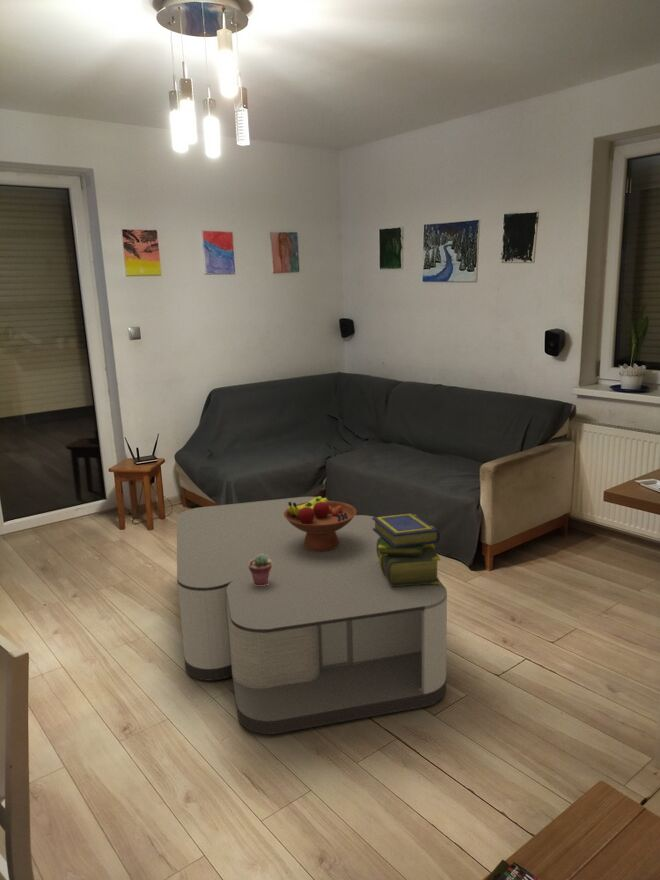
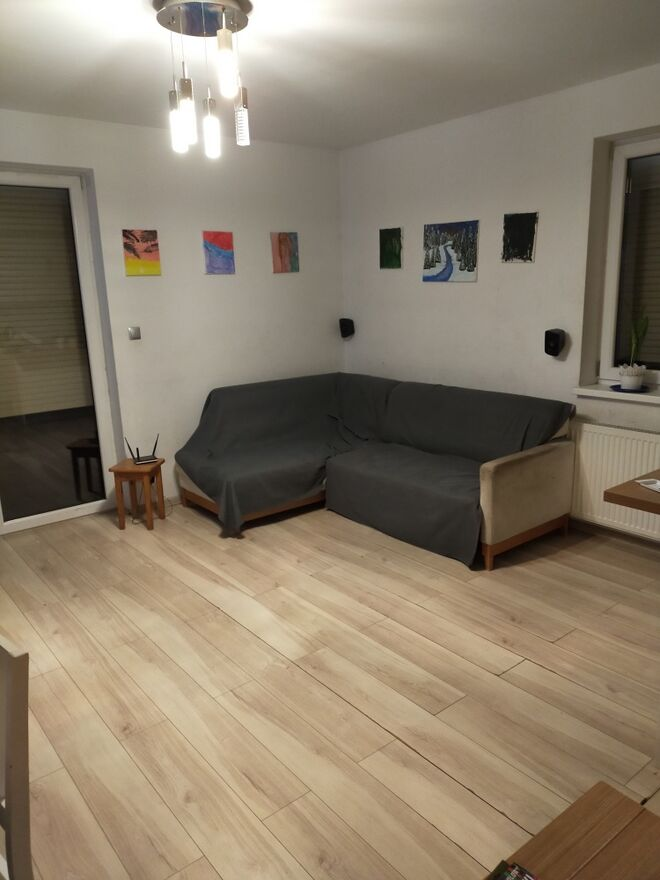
- fruit bowl [284,495,358,551]
- stack of books [372,512,441,586]
- coffee table [176,496,448,735]
- potted succulent [248,554,272,586]
